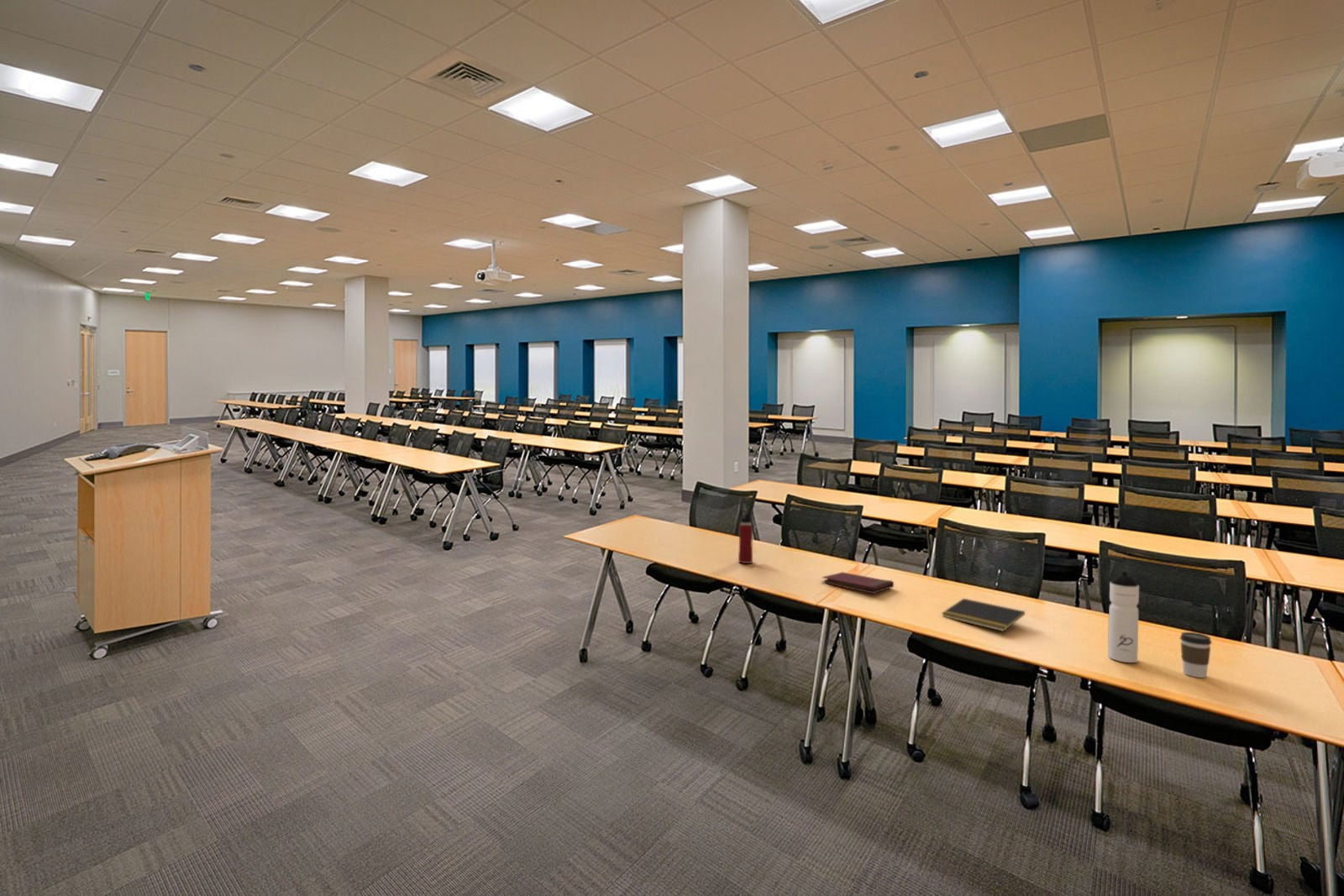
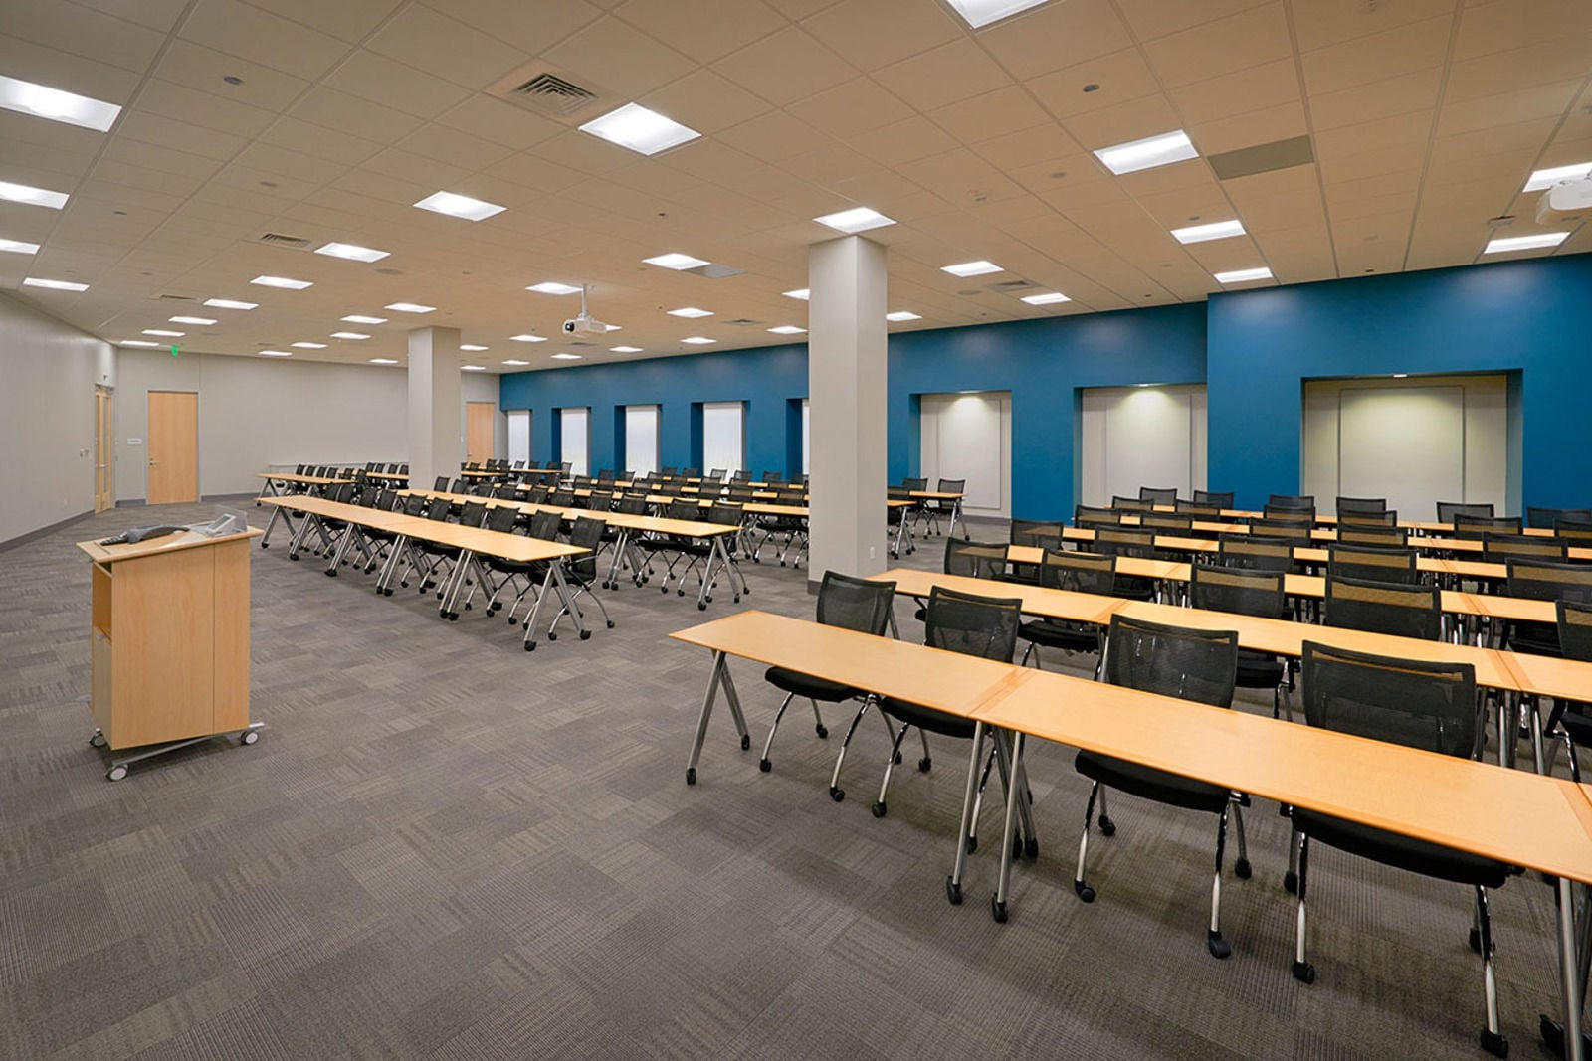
- book [821,571,895,595]
- water bottle [1107,571,1140,663]
- coffee cup [1179,631,1212,679]
- notepad [941,598,1026,632]
- water bottle [738,510,753,564]
